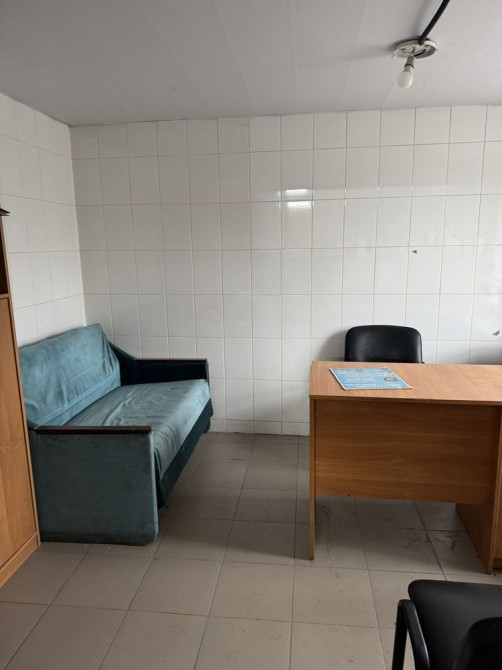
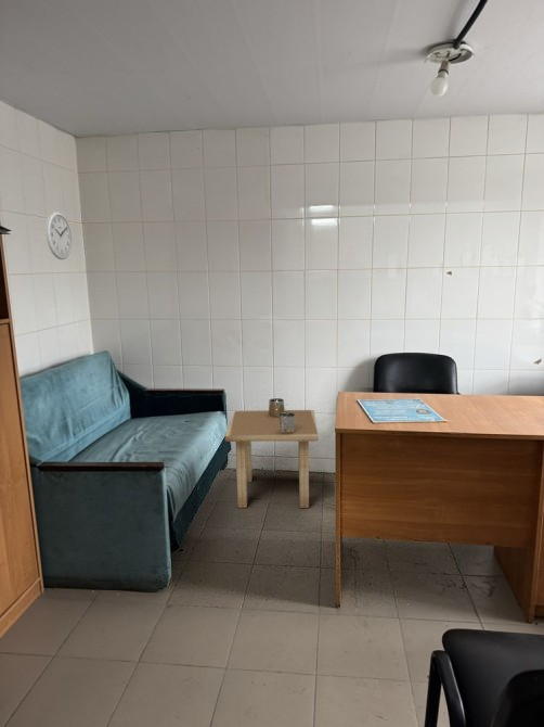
+ side table [224,397,320,509]
+ wall clock [44,209,74,260]
